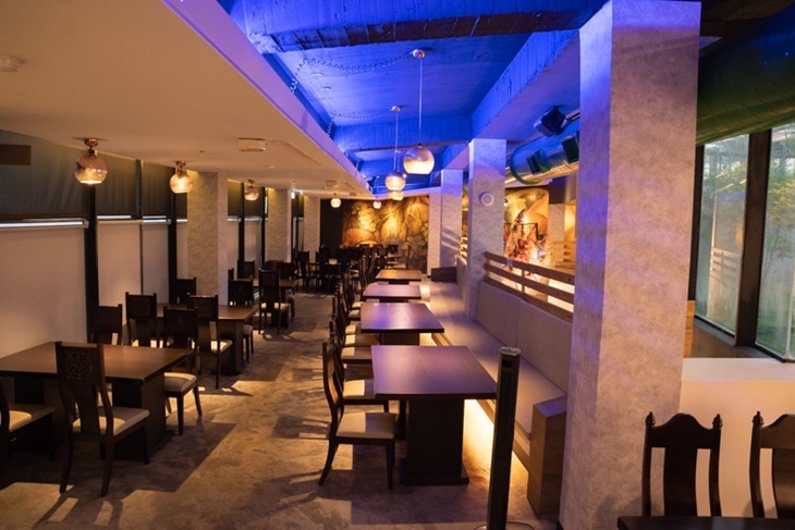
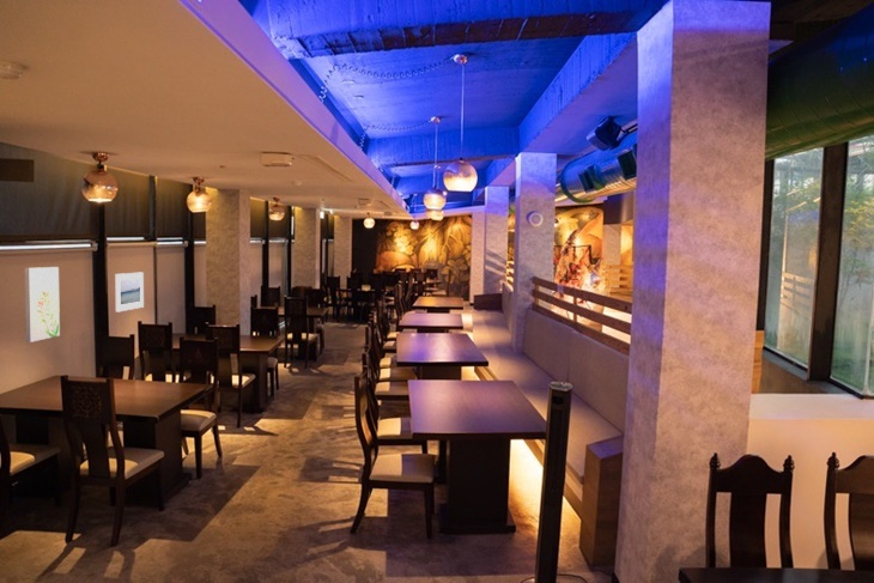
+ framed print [114,271,145,314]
+ wall art [24,266,61,344]
